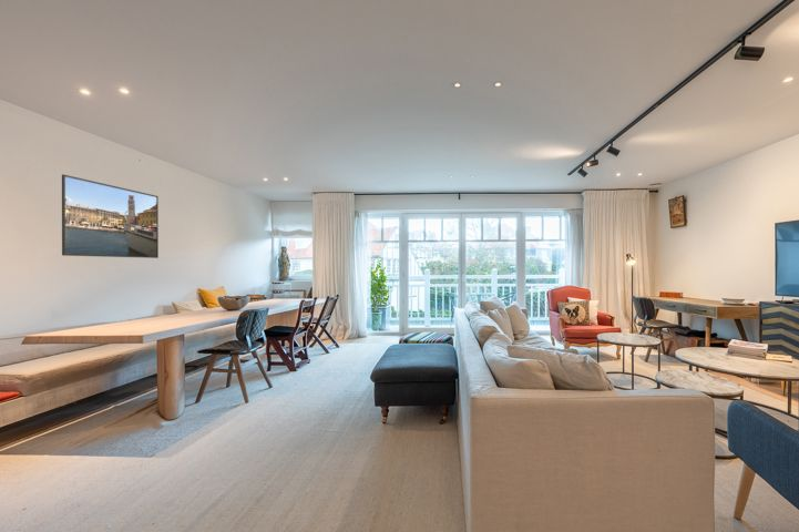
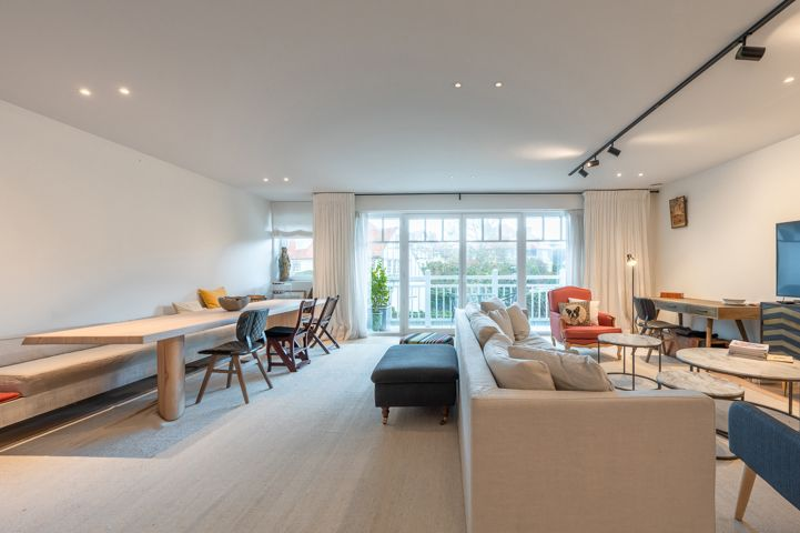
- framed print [61,173,160,259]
